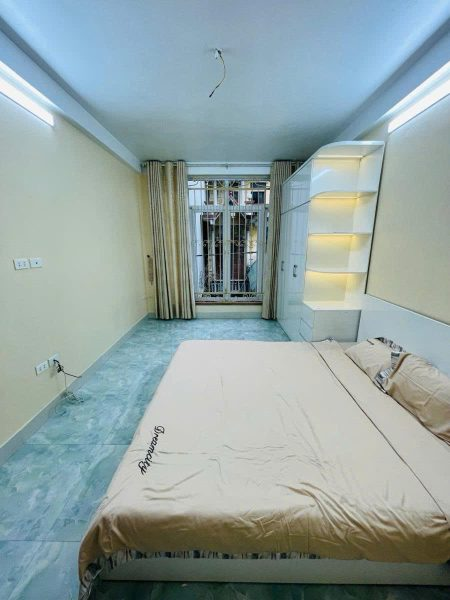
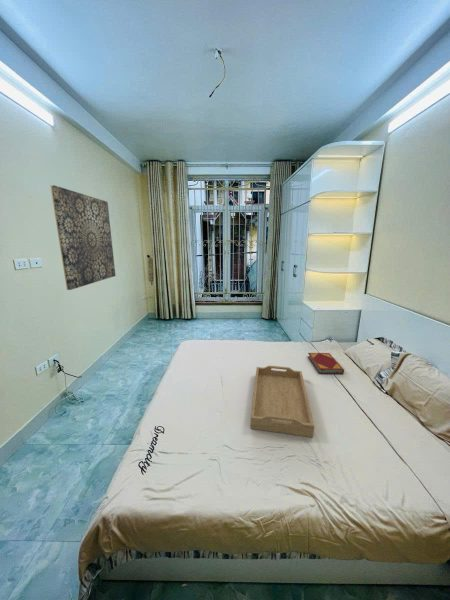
+ serving tray [250,365,315,438]
+ hardback book [307,352,345,375]
+ wall art [49,184,117,291]
